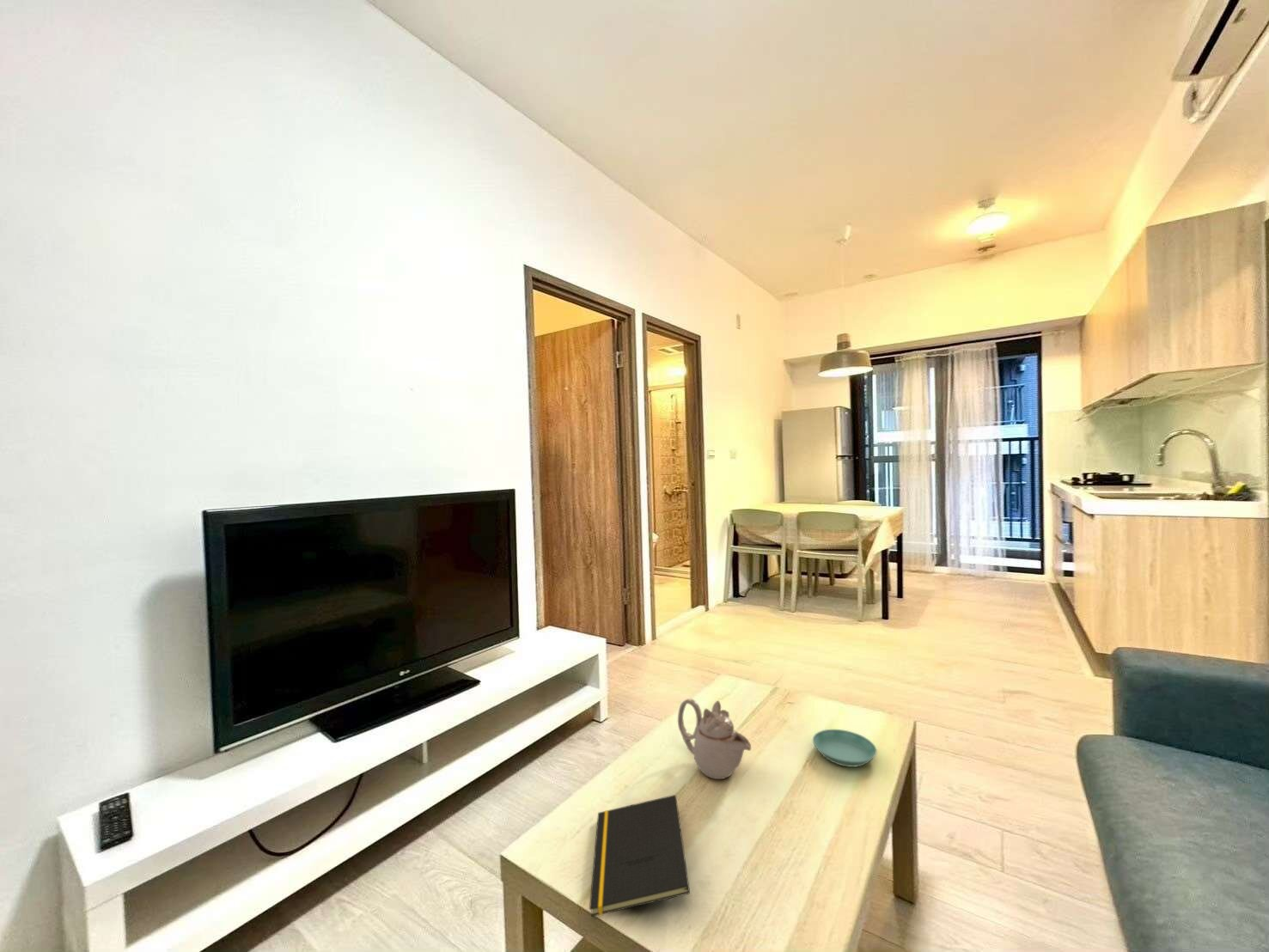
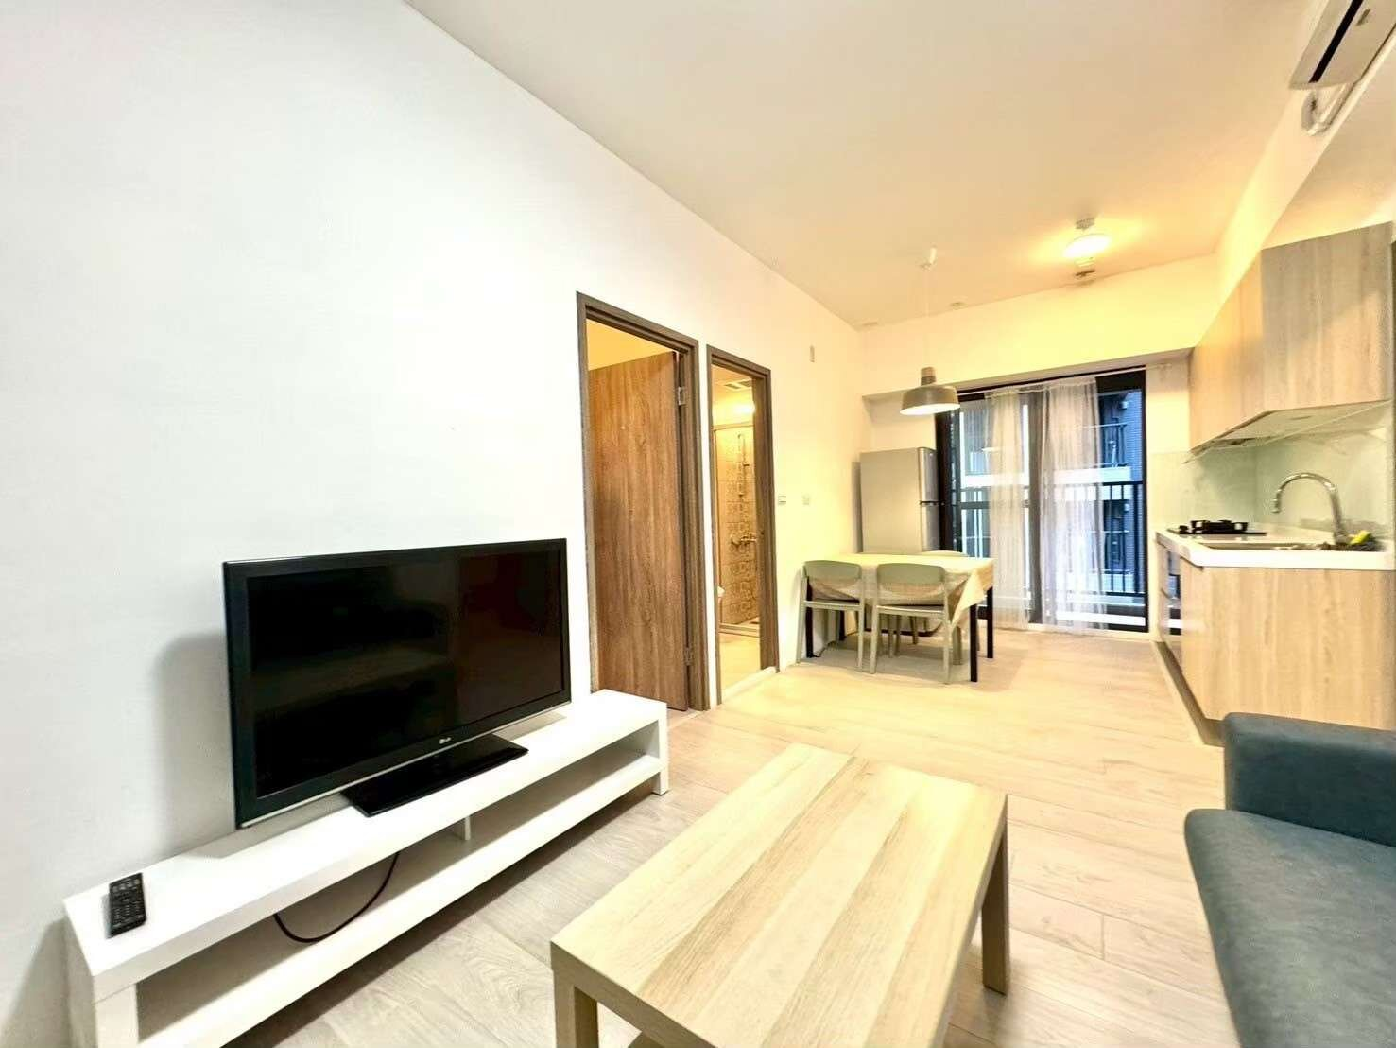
- notepad [589,794,691,918]
- teapot [677,698,752,780]
- saucer [812,729,877,768]
